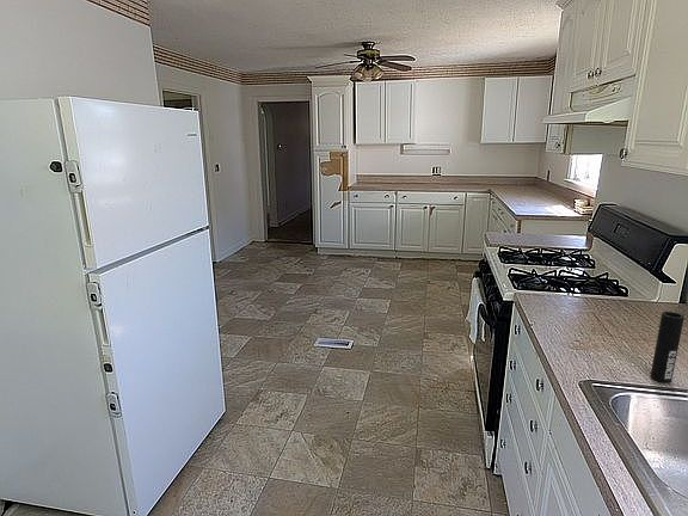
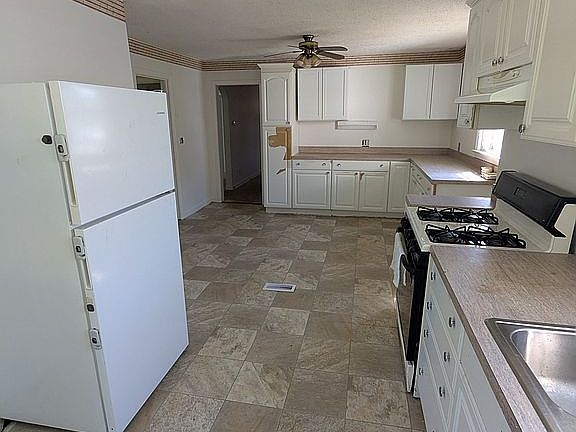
- cup [649,311,686,385]
